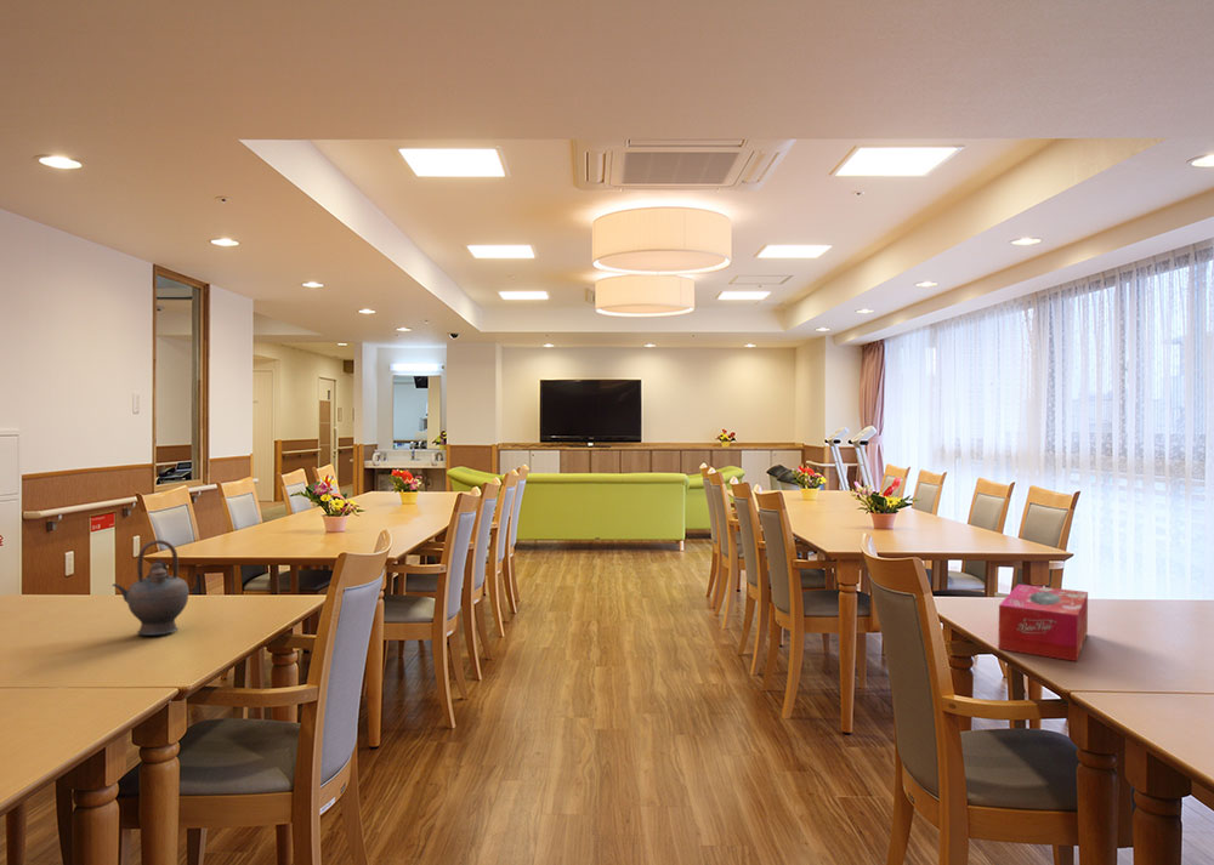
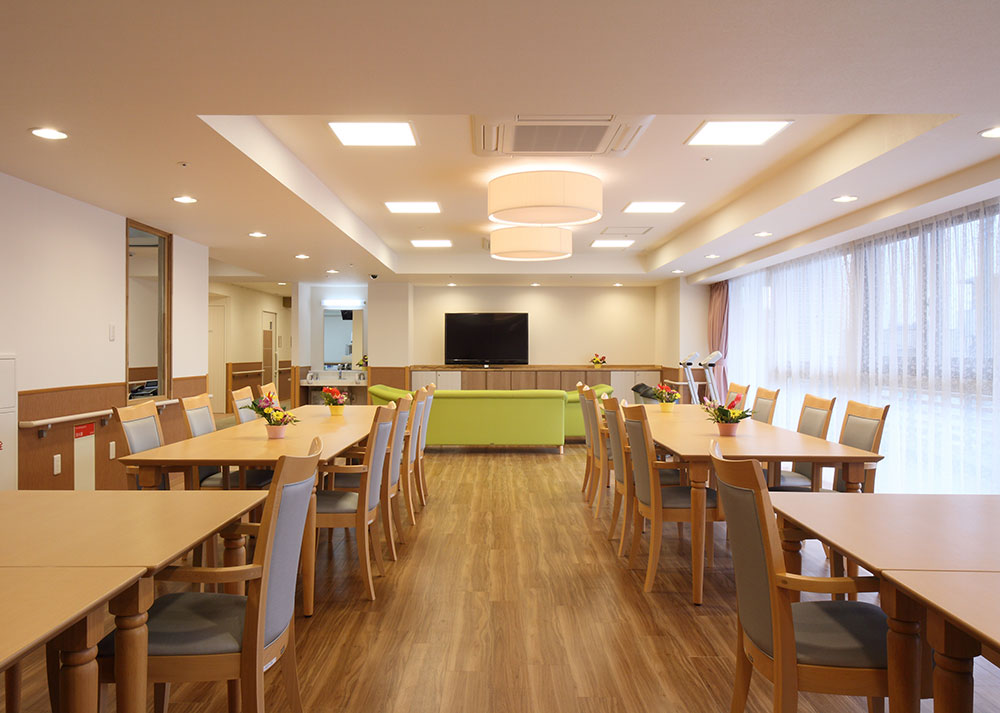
- tissue box [997,584,1089,662]
- teapot [112,539,189,637]
